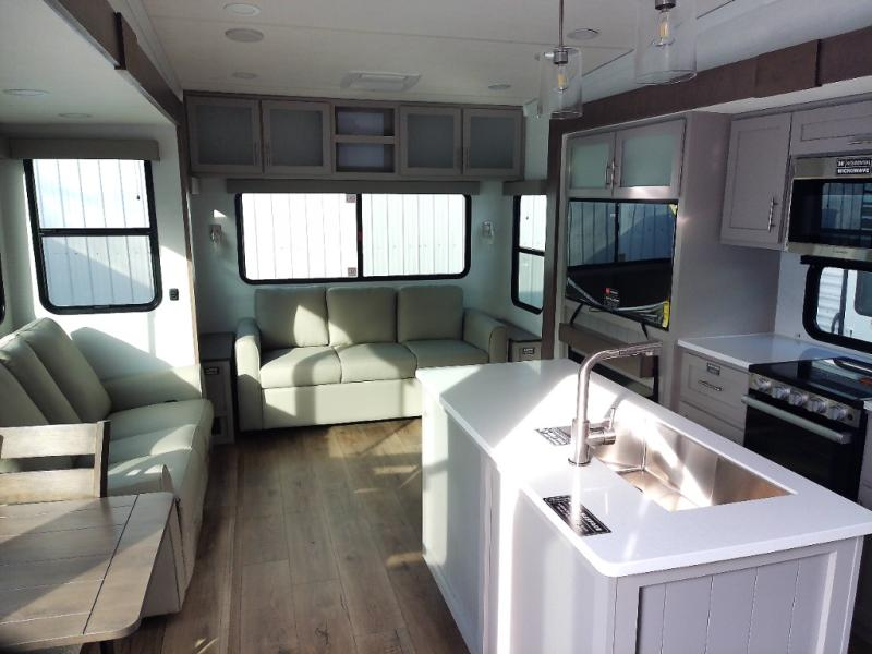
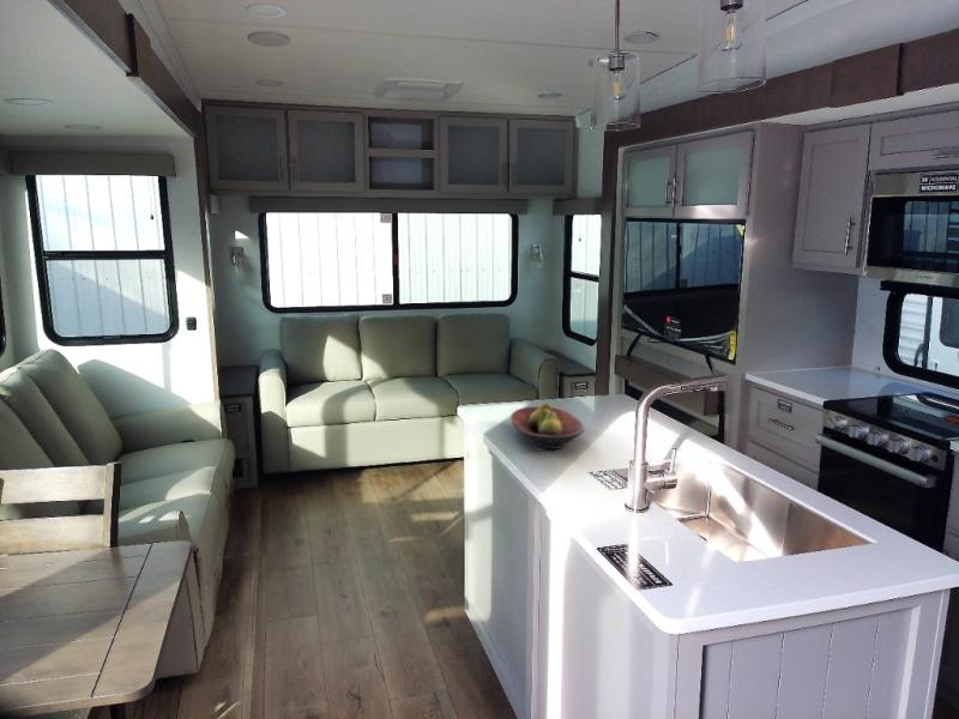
+ fruit bowl [509,401,585,451]
